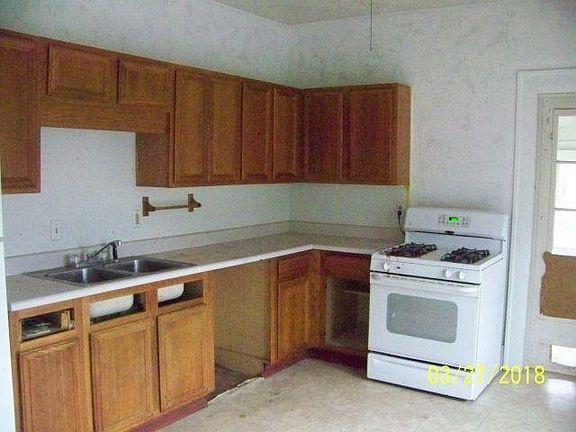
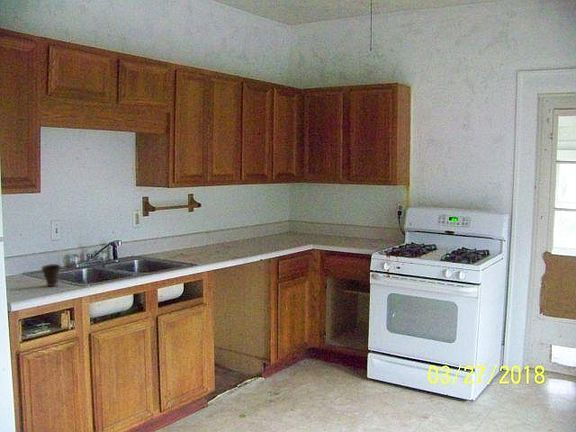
+ cup [40,263,62,287]
